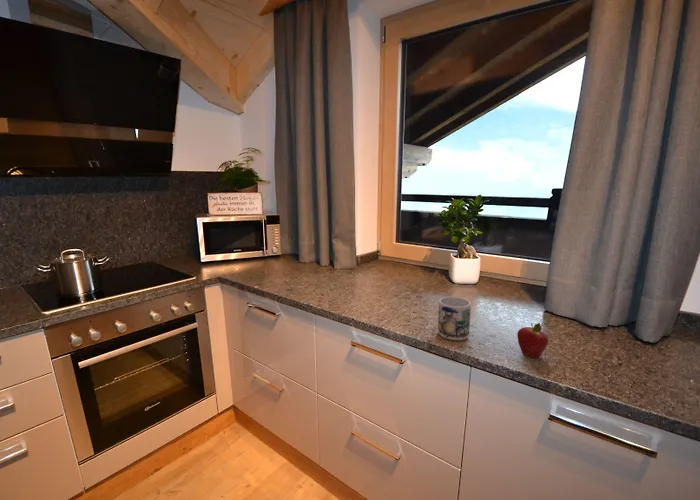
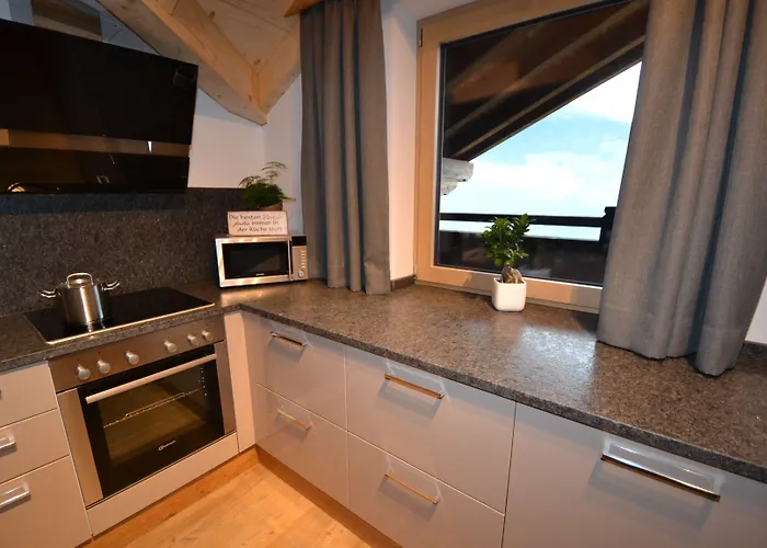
- mug [437,296,472,341]
- fruit [516,322,550,359]
